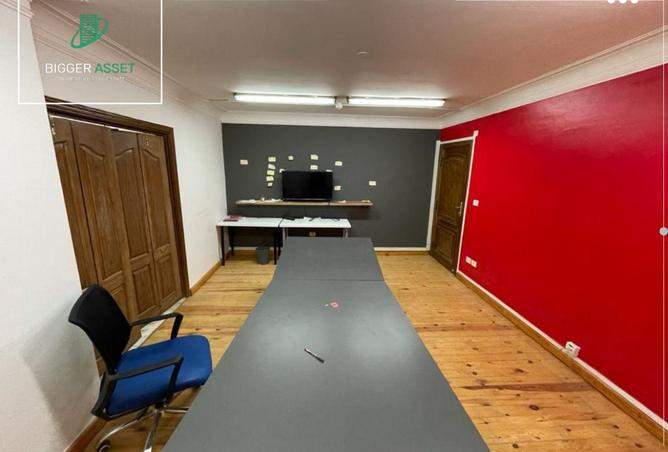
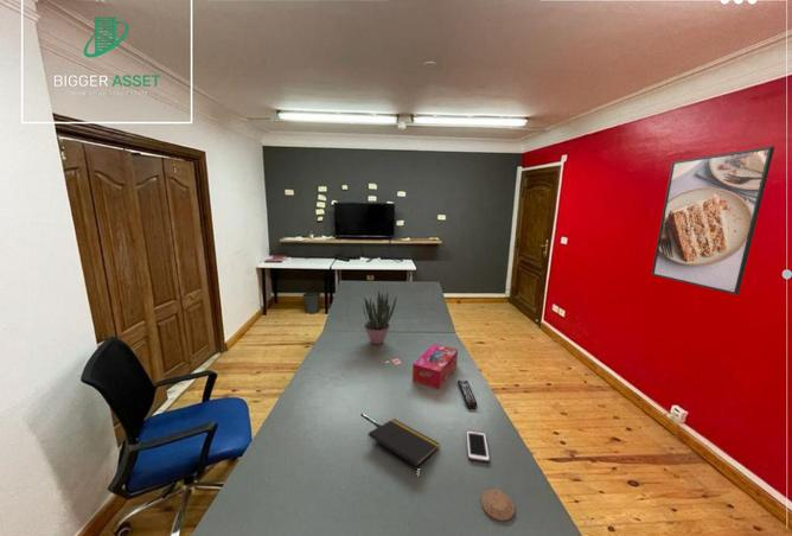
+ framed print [651,146,775,296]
+ tissue box [411,343,459,390]
+ coaster [480,489,516,522]
+ notepad [368,417,441,467]
+ cell phone [465,429,491,464]
+ potted plant [362,291,398,345]
+ remote control [456,379,478,410]
